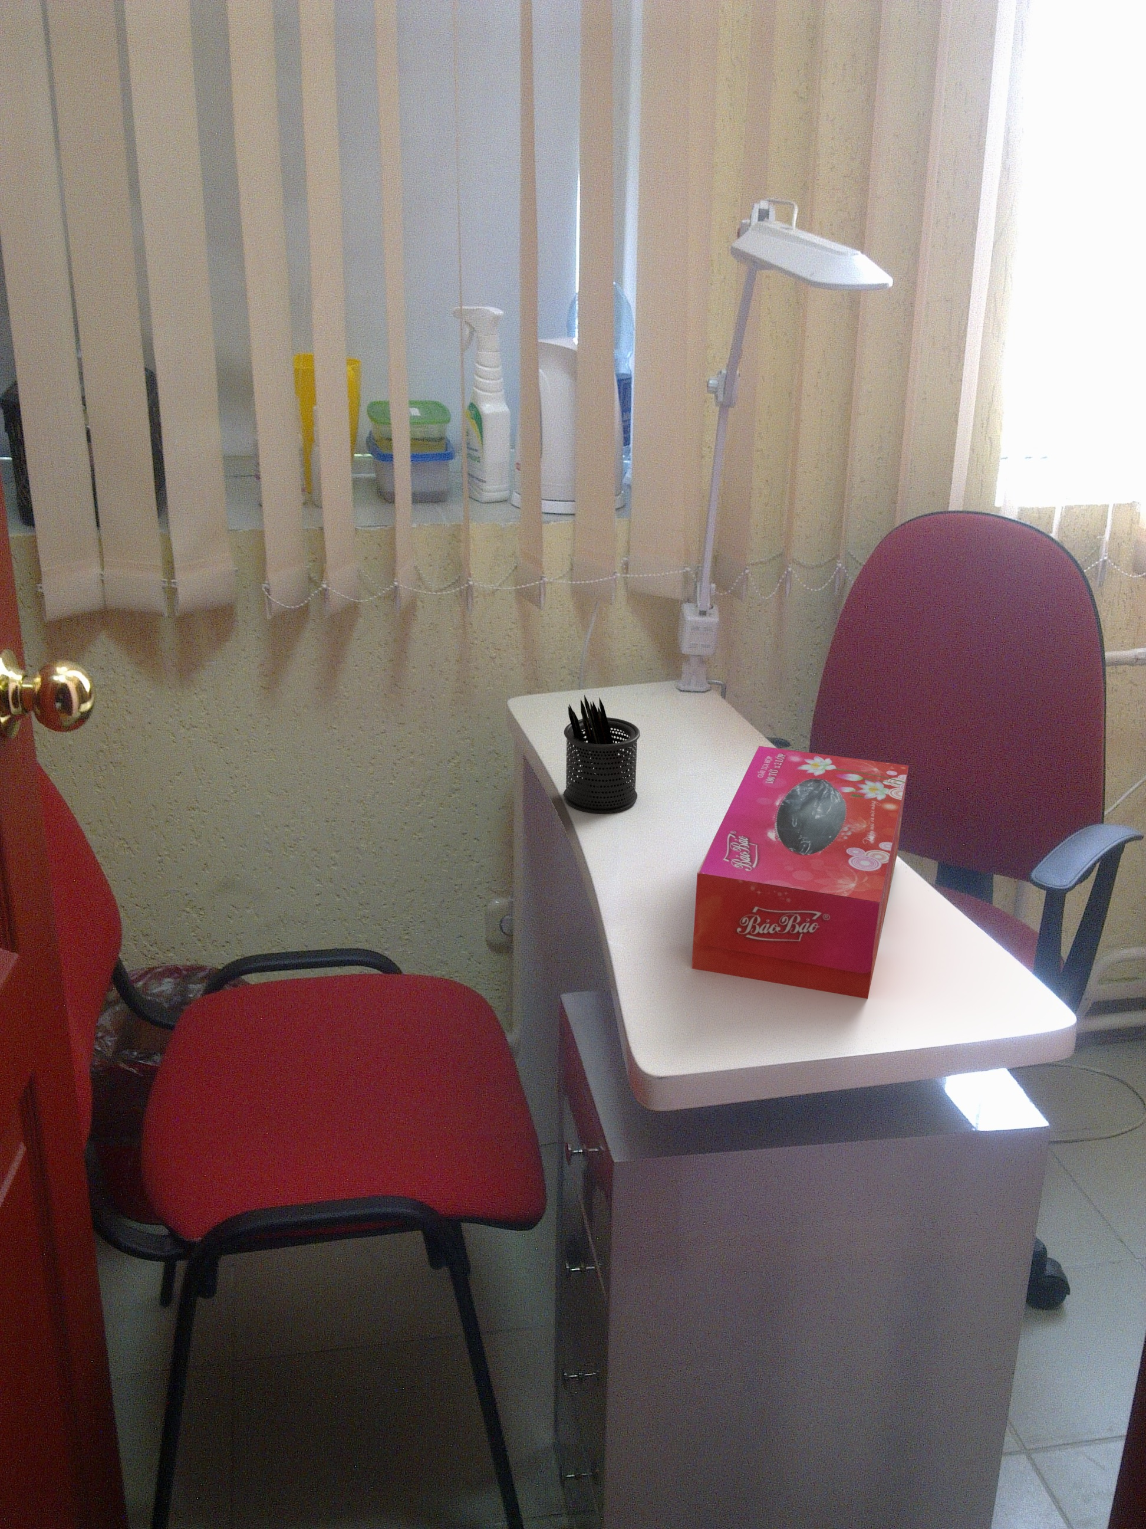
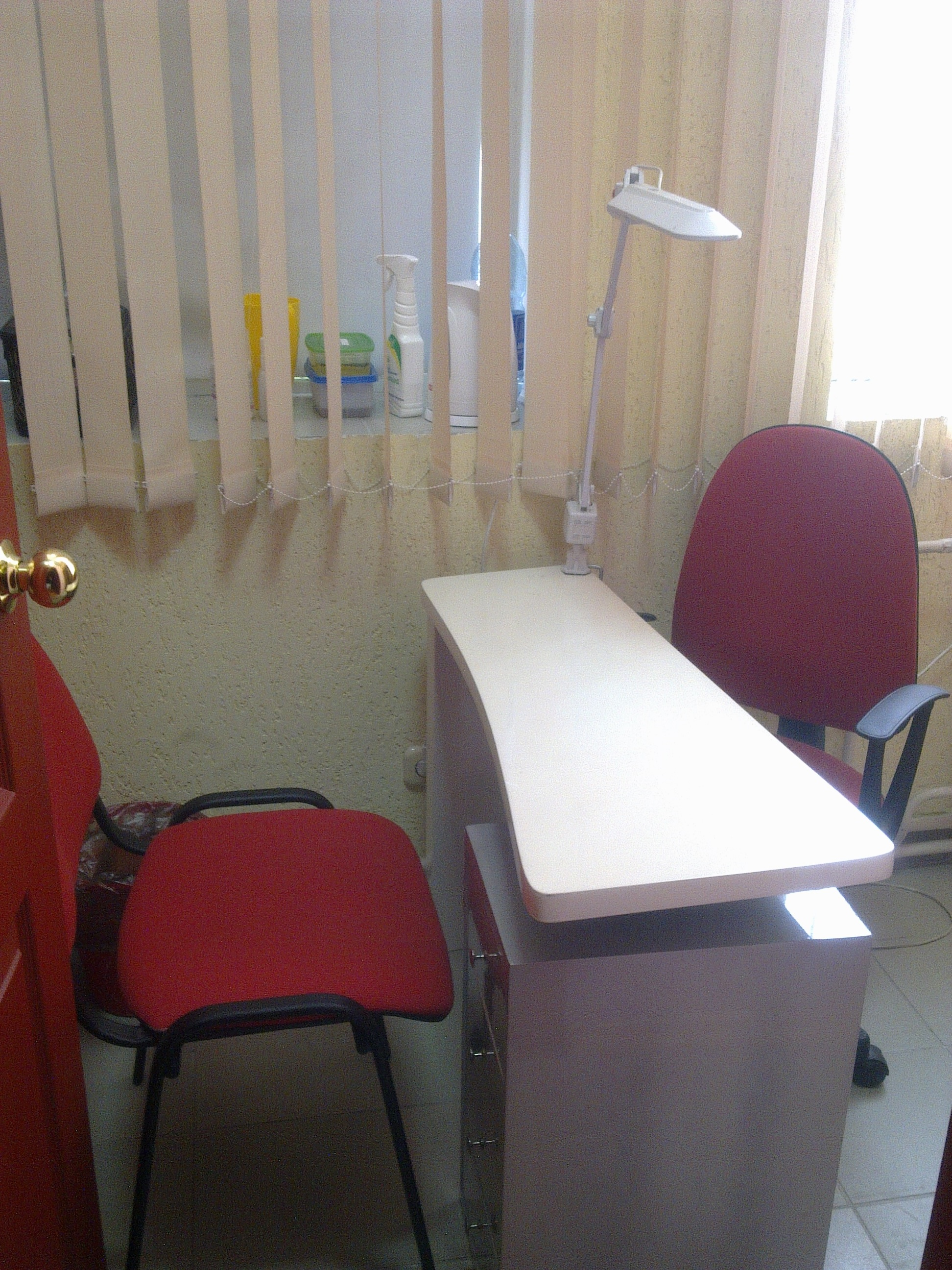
- tissue box [691,745,909,999]
- pen holder [563,695,640,814]
